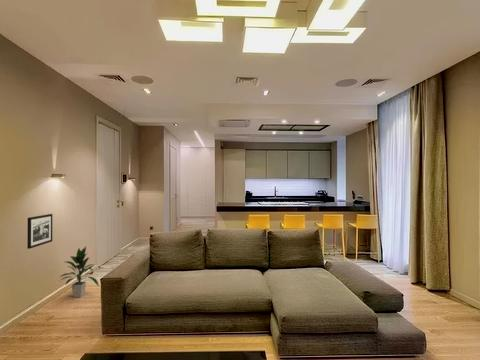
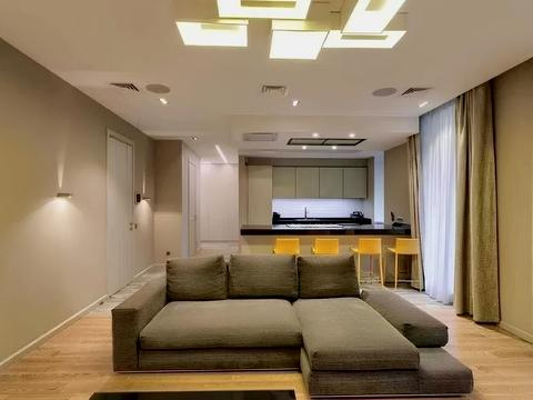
- indoor plant [59,246,100,298]
- picture frame [26,213,53,250]
